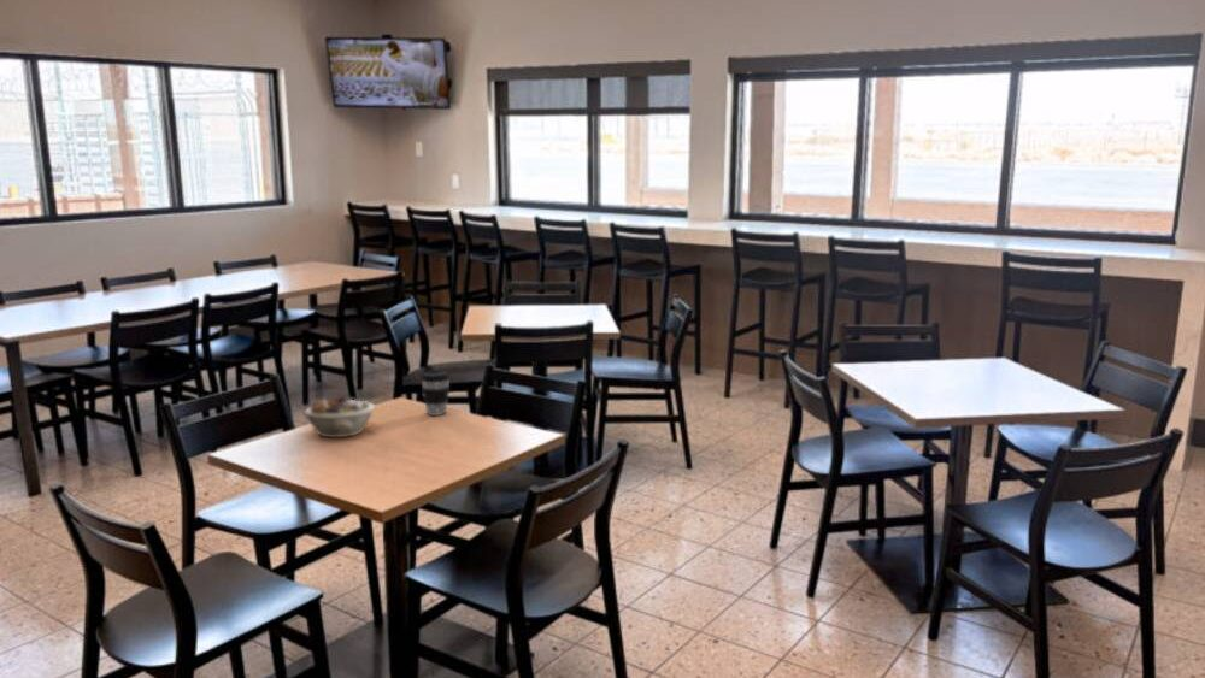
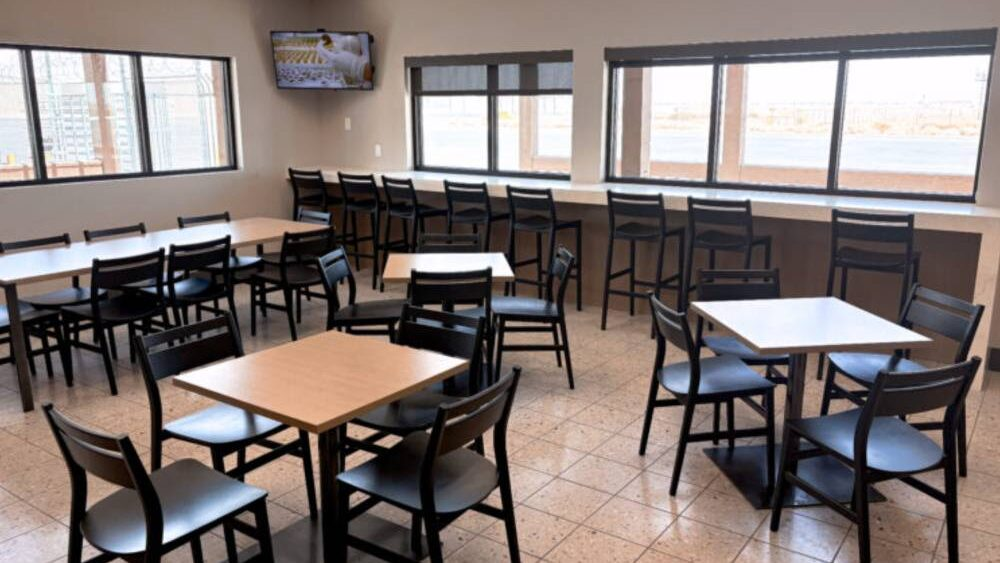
- coffee cup [419,370,452,417]
- succulent planter [304,395,376,438]
